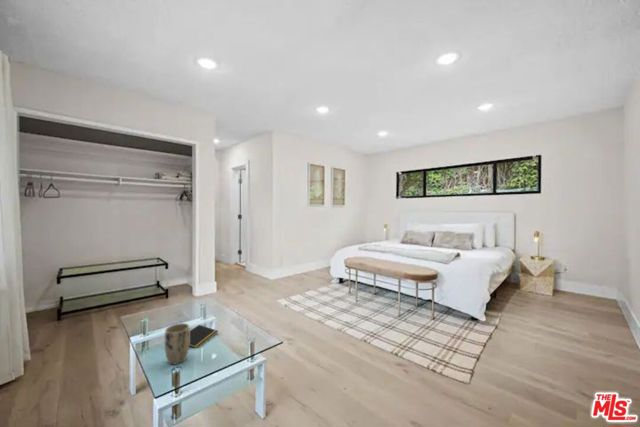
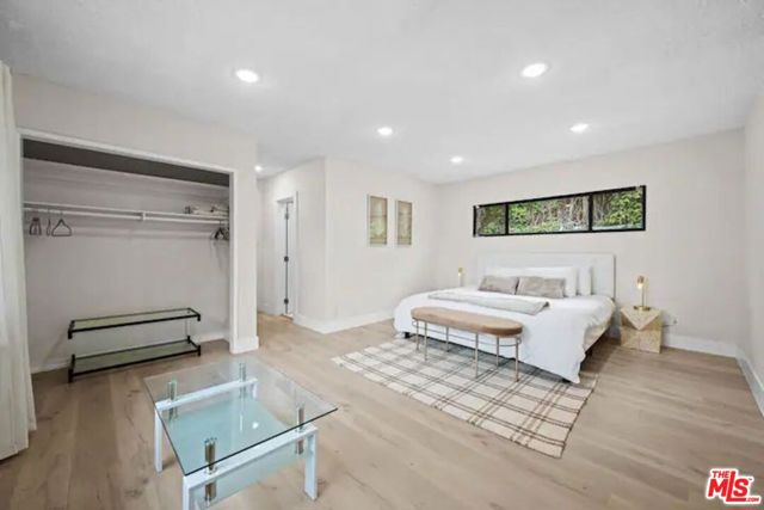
- plant pot [164,322,191,365]
- notepad [189,324,219,349]
